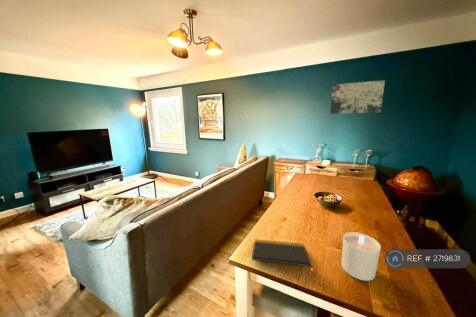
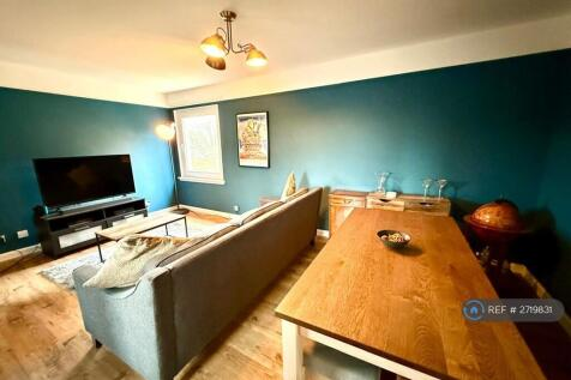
- notepad [251,239,314,275]
- candle [340,231,382,282]
- wall art [329,79,386,115]
